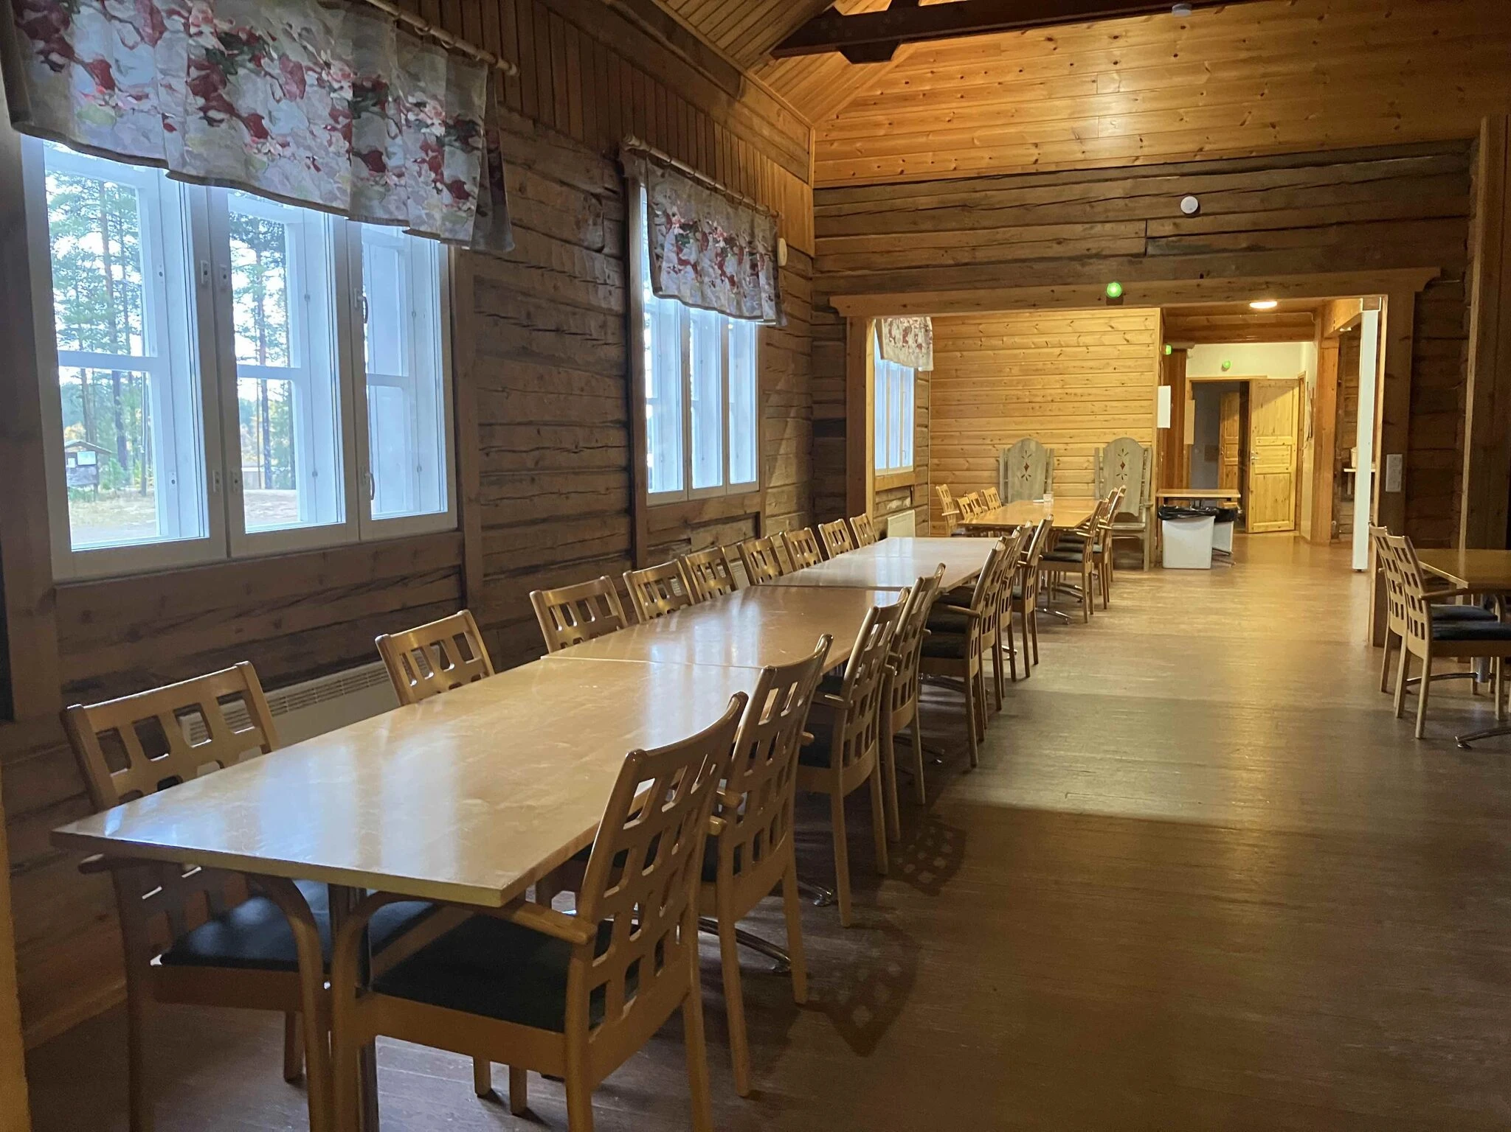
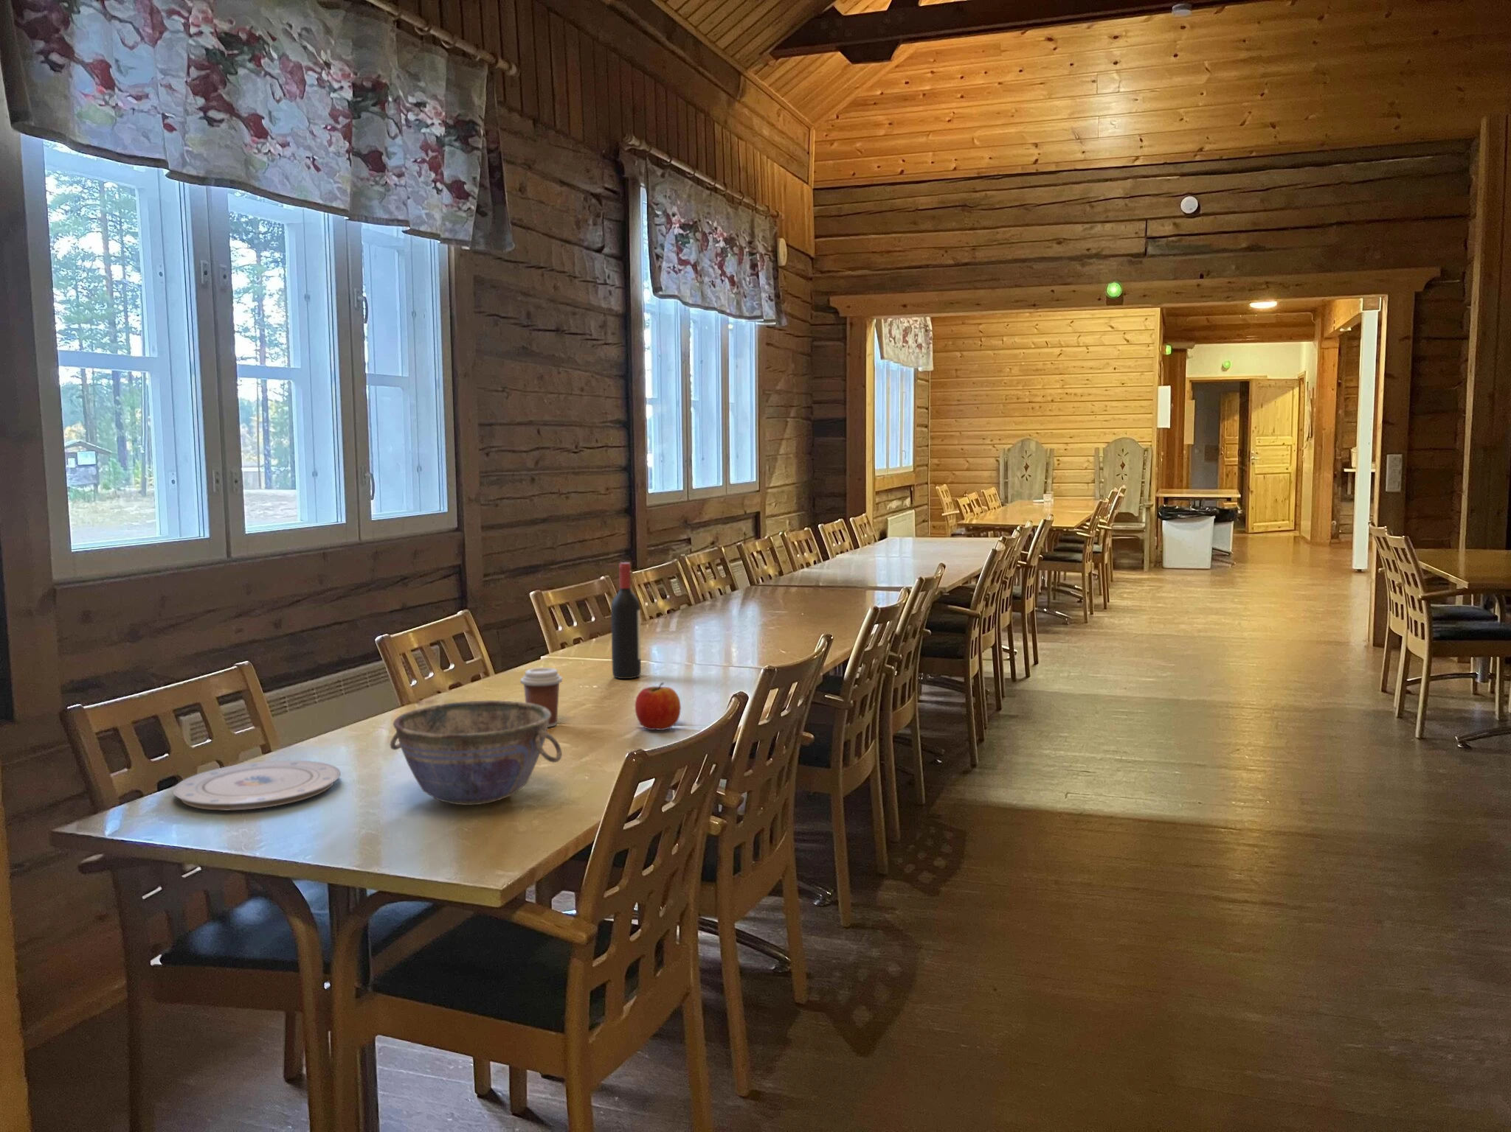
+ plate [171,760,341,811]
+ coffee cup [520,667,563,728]
+ bowl [389,699,563,805]
+ wine bottle [610,561,642,679]
+ apple [634,681,682,731]
